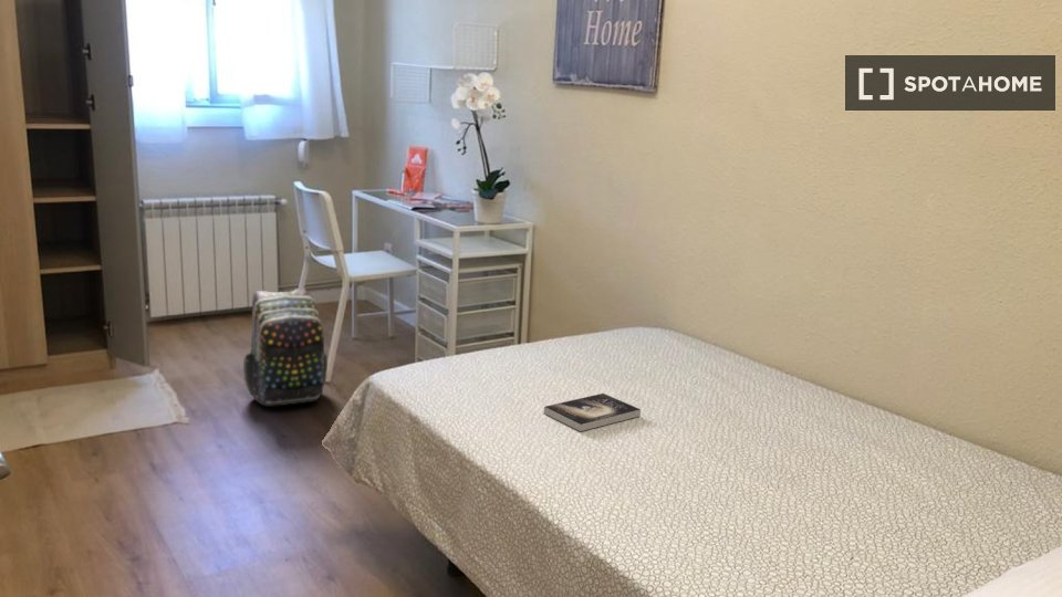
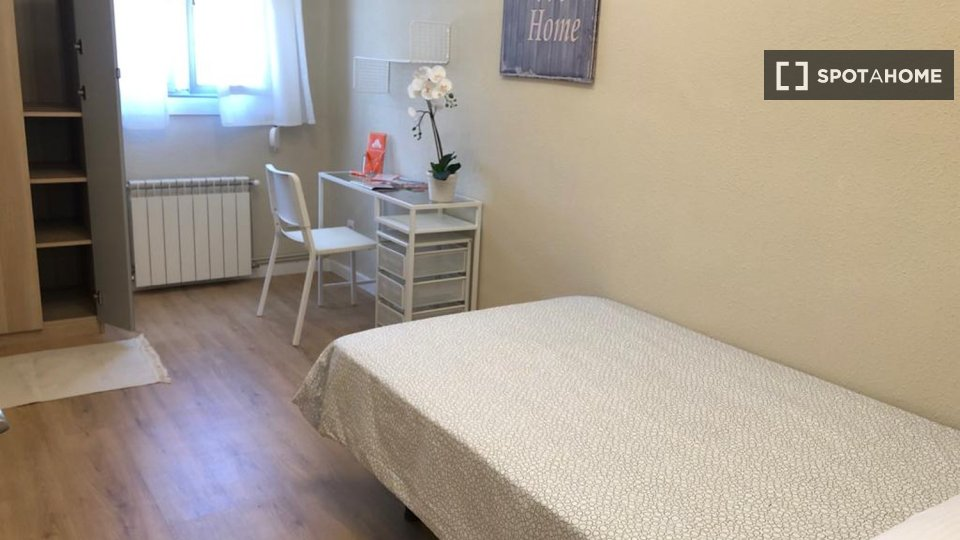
- backpack [242,287,329,408]
- book [543,392,642,432]
